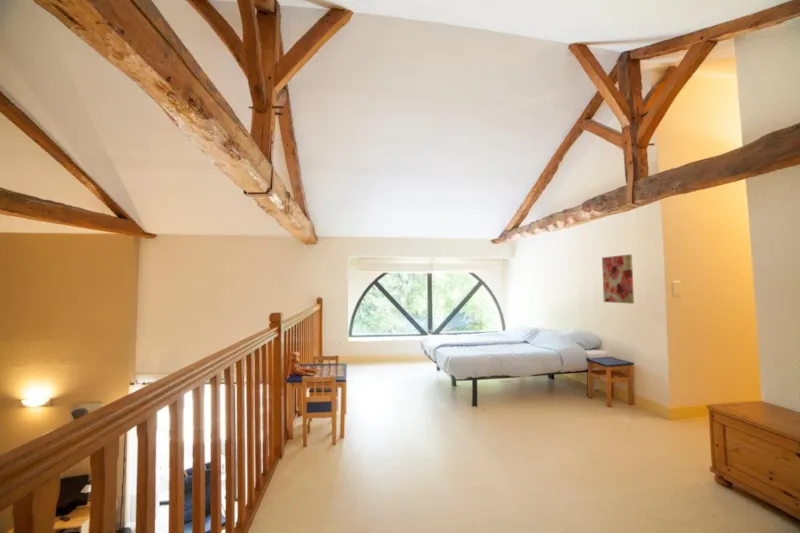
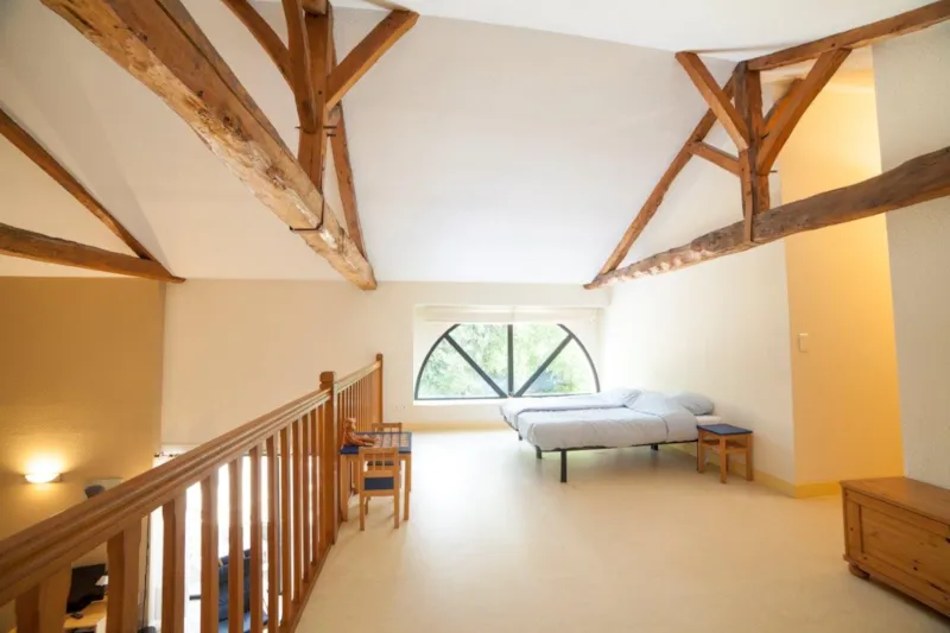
- wall art [601,253,635,305]
